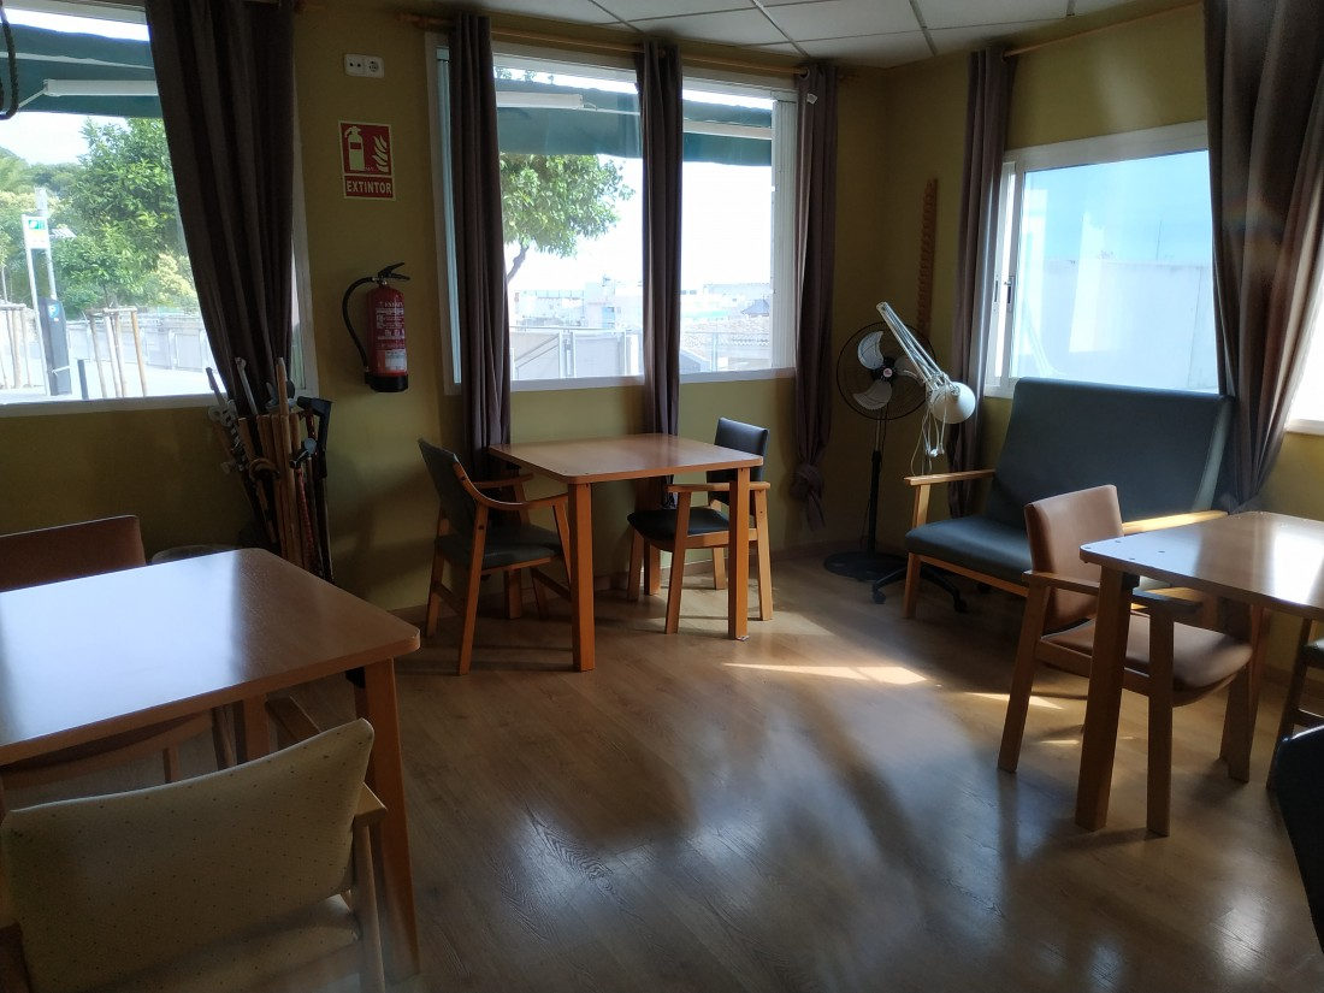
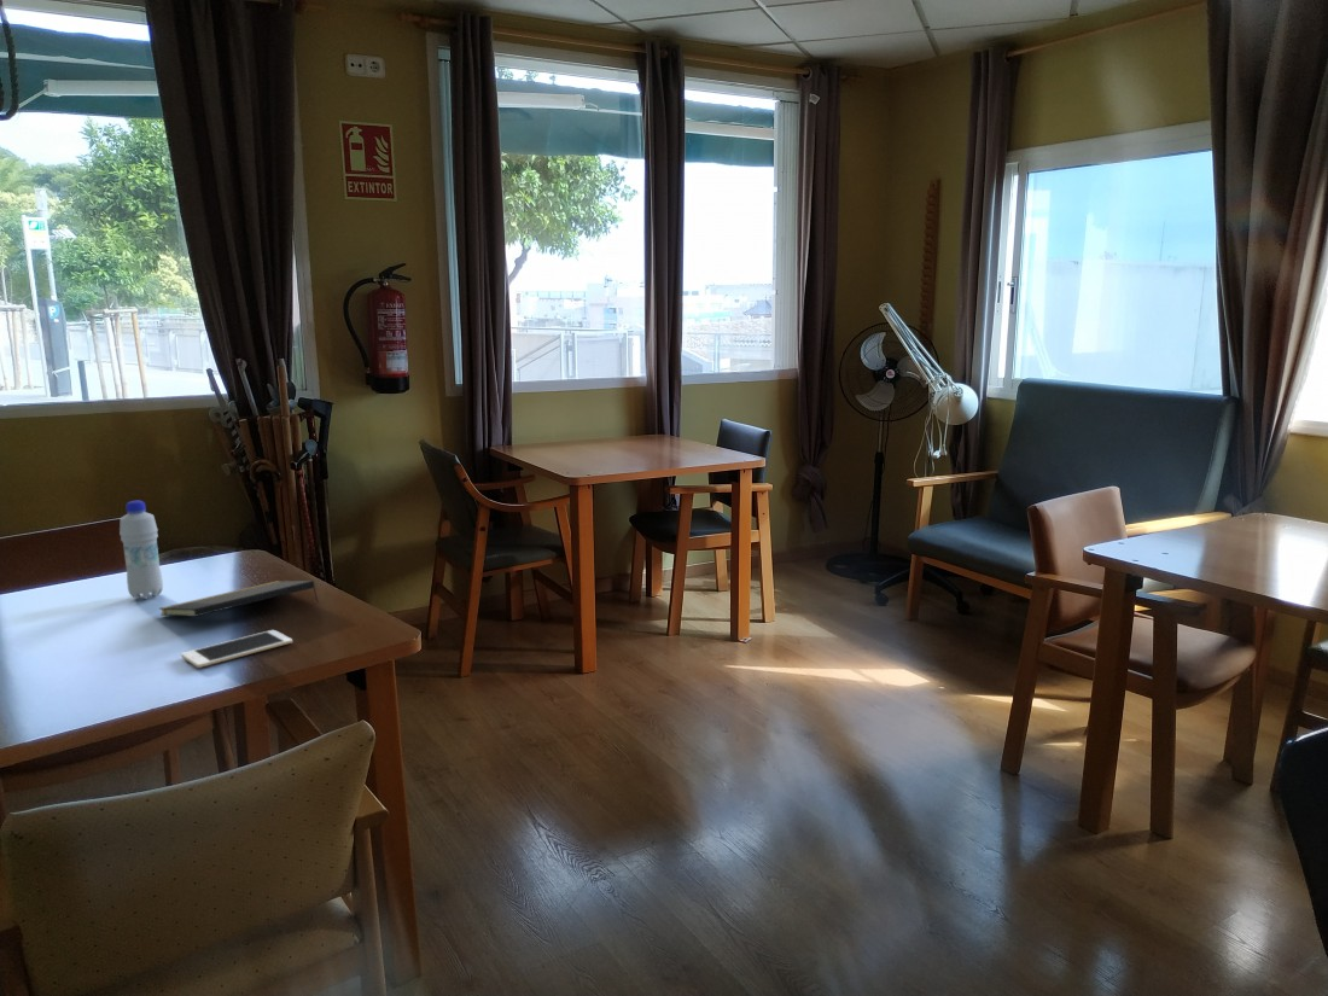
+ bottle [118,500,164,600]
+ notepad [158,579,319,618]
+ cell phone [180,629,293,669]
